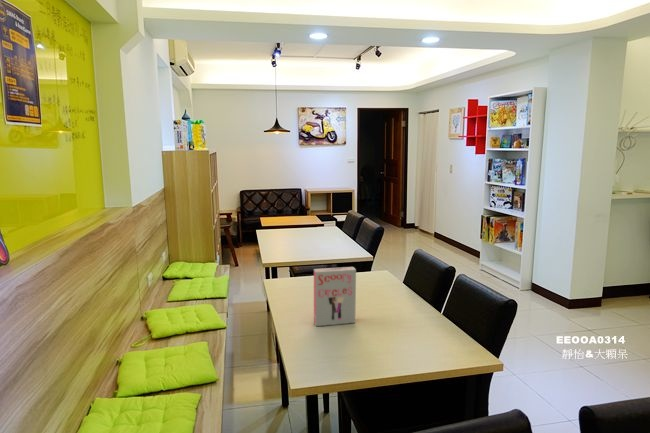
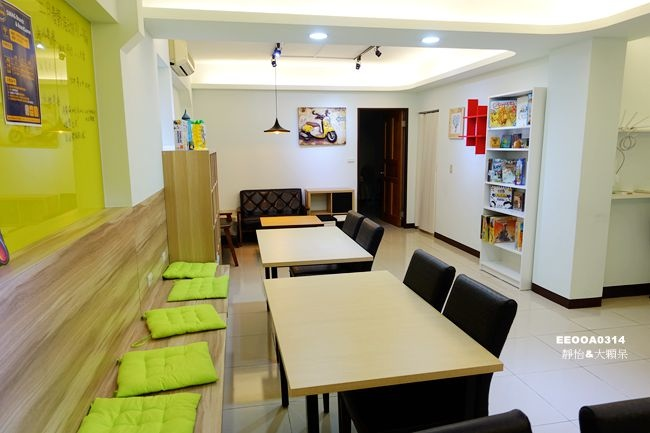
- board game [313,266,357,327]
